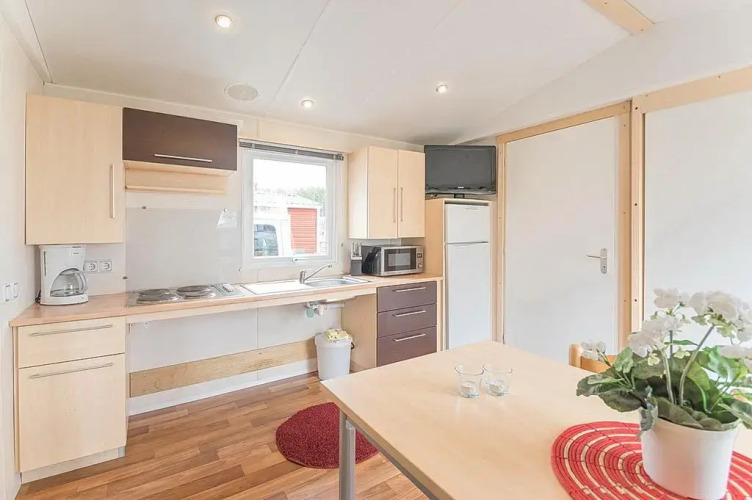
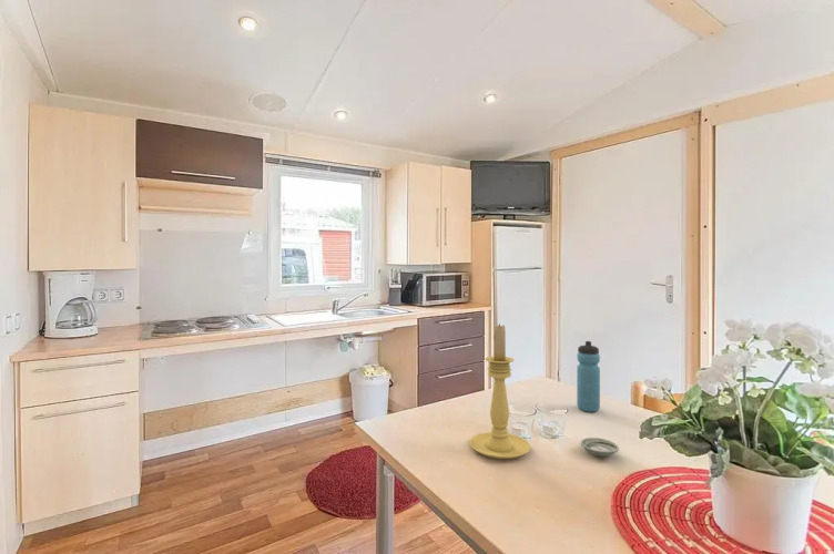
+ saucer [579,437,620,458]
+ water bottle [576,340,601,413]
+ candle holder [468,322,531,460]
